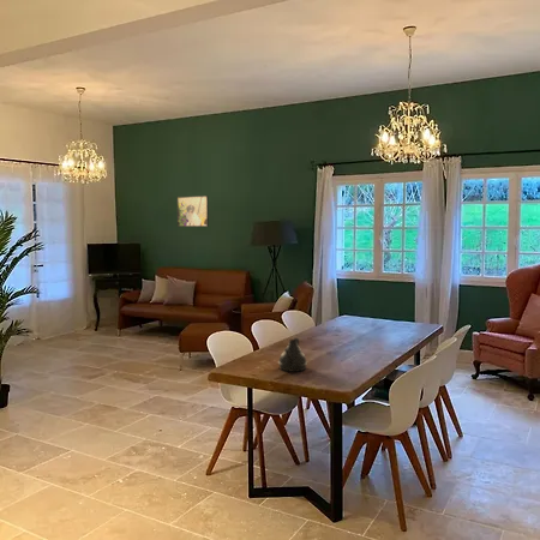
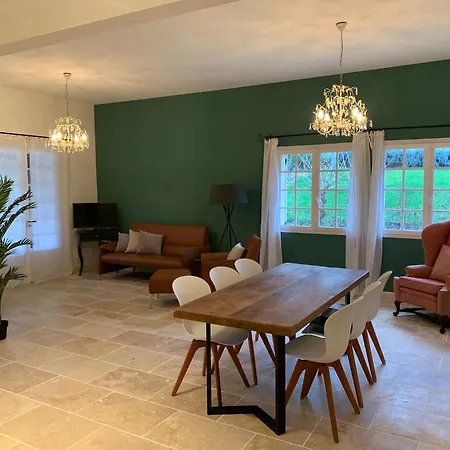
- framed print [176,194,210,228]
- teapot [277,337,308,373]
